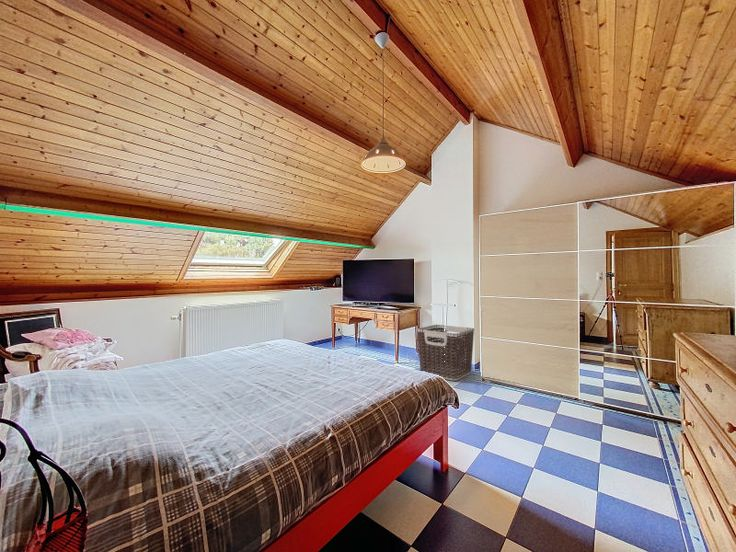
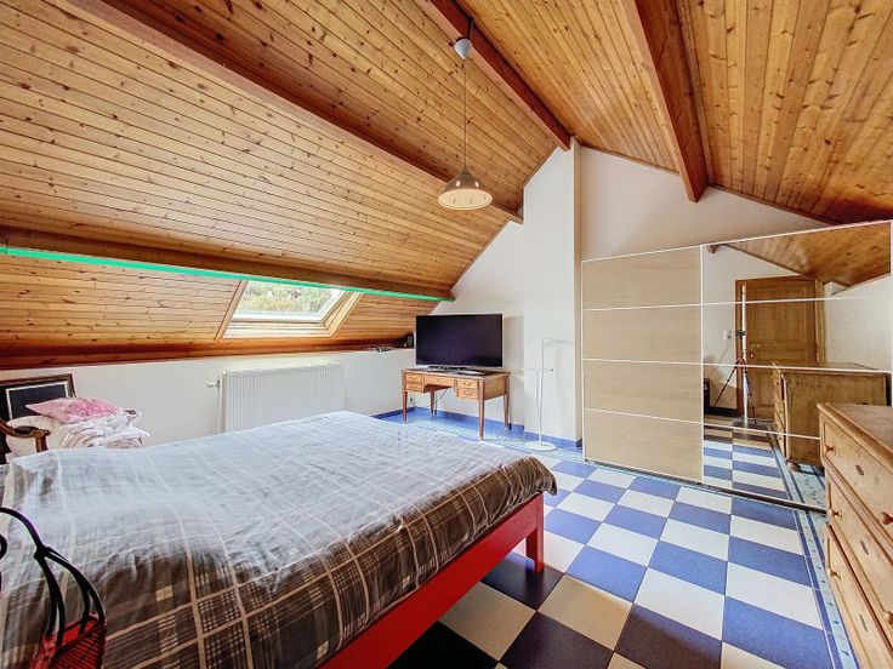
- clothes hamper [416,324,475,382]
